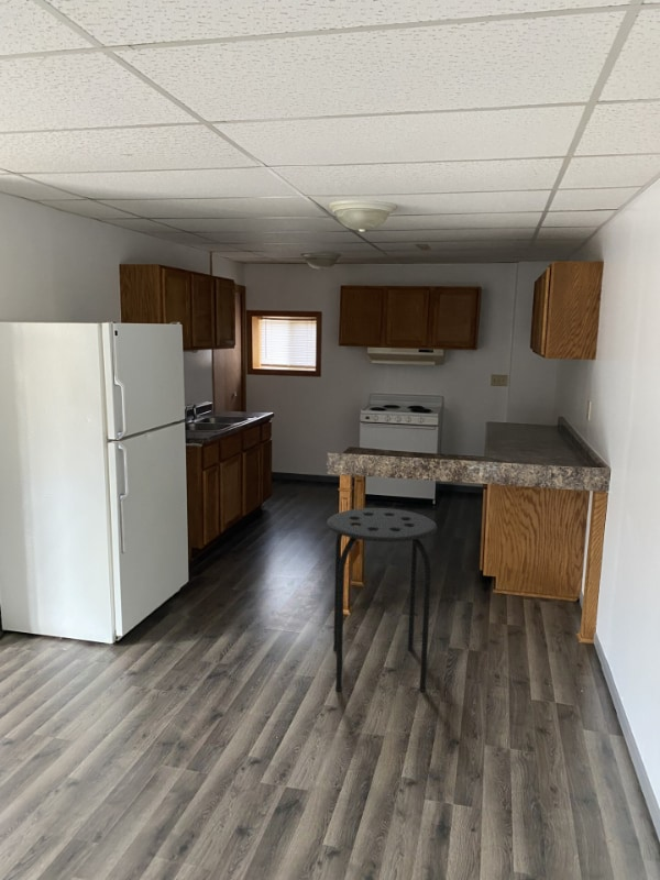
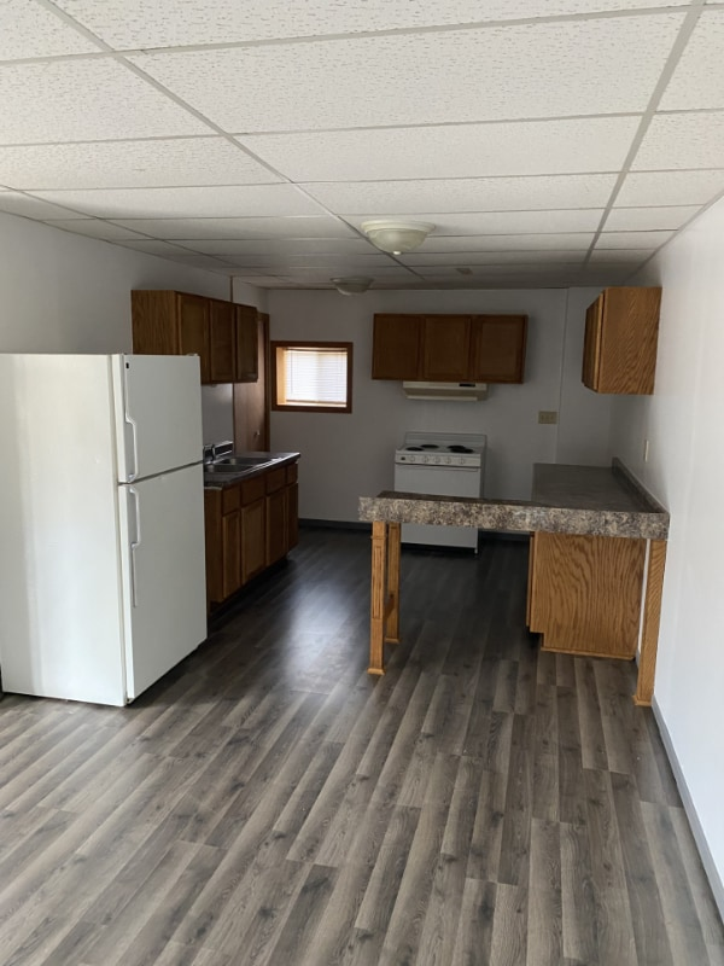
- stool [326,507,438,693]
